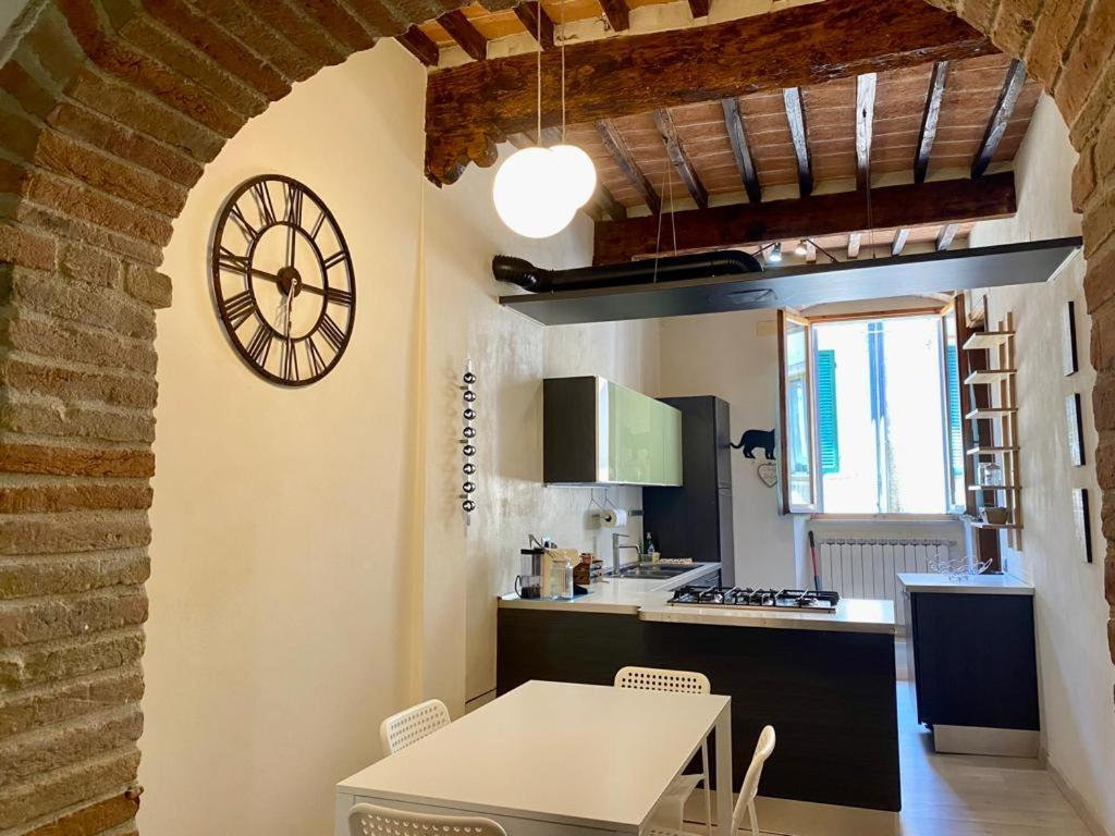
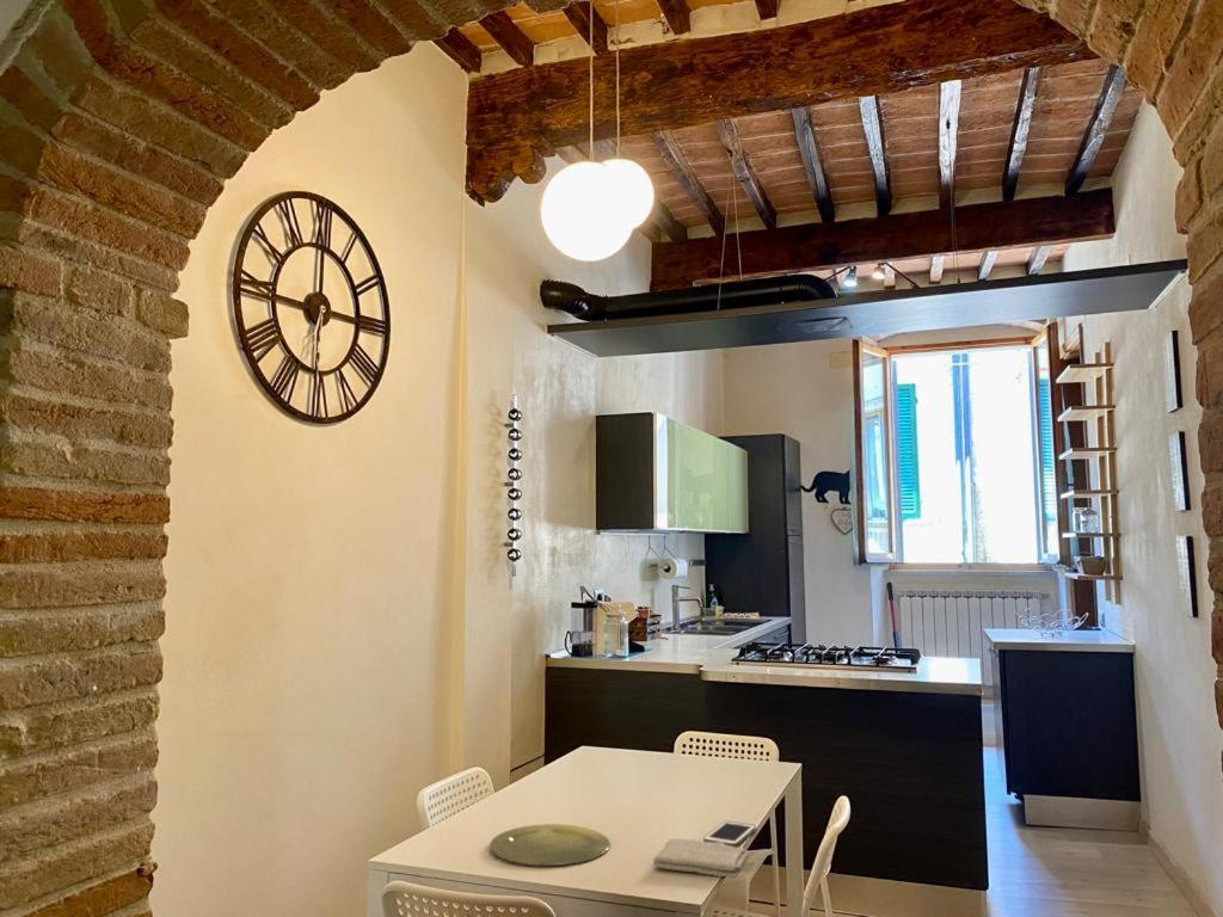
+ plate [488,823,612,867]
+ cell phone [702,820,757,848]
+ washcloth [652,837,750,880]
